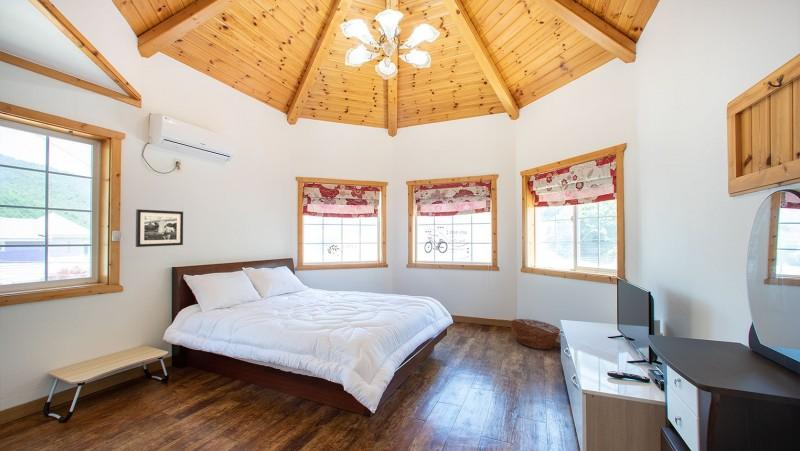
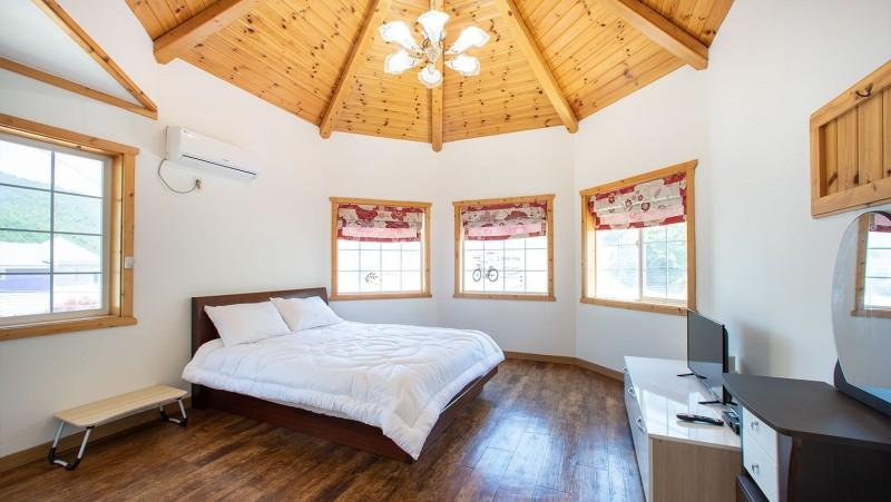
- picture frame [135,208,184,248]
- basket [509,318,561,350]
